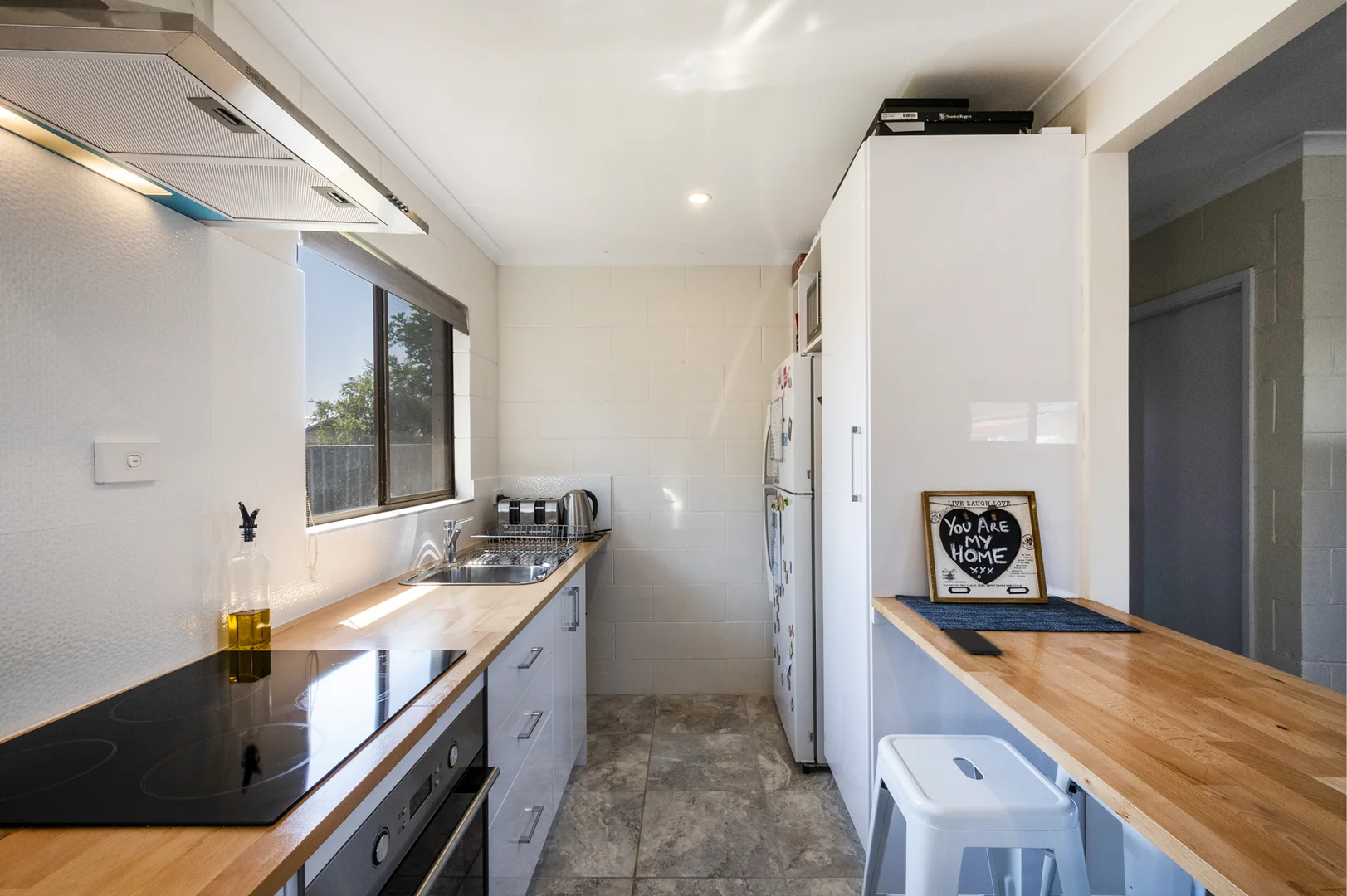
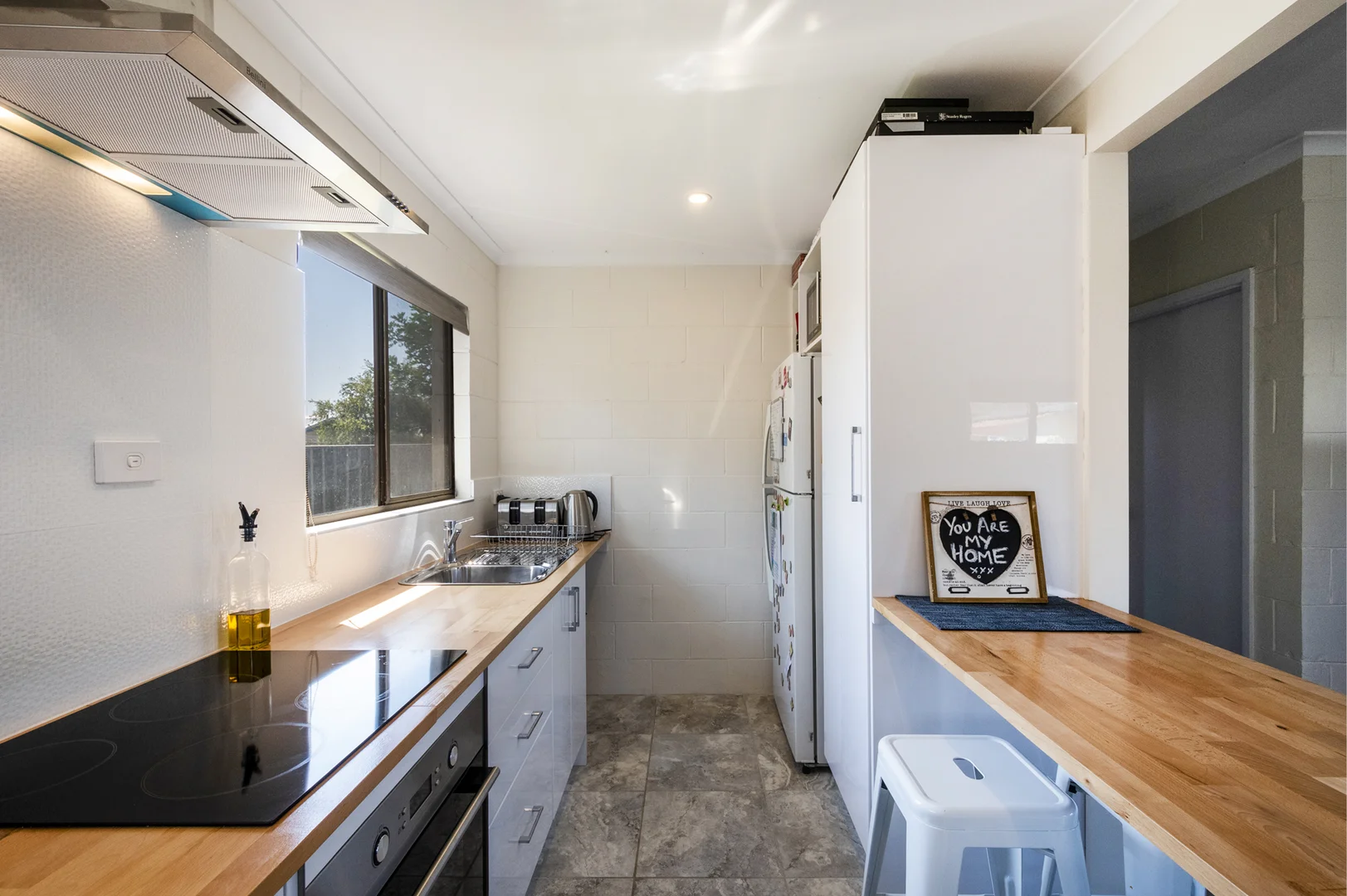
- smartphone [943,628,1003,655]
